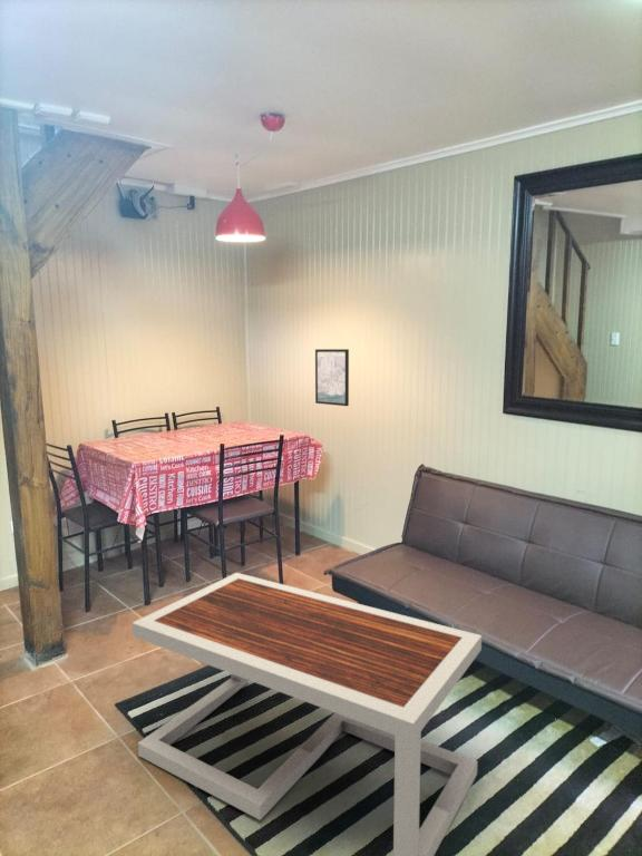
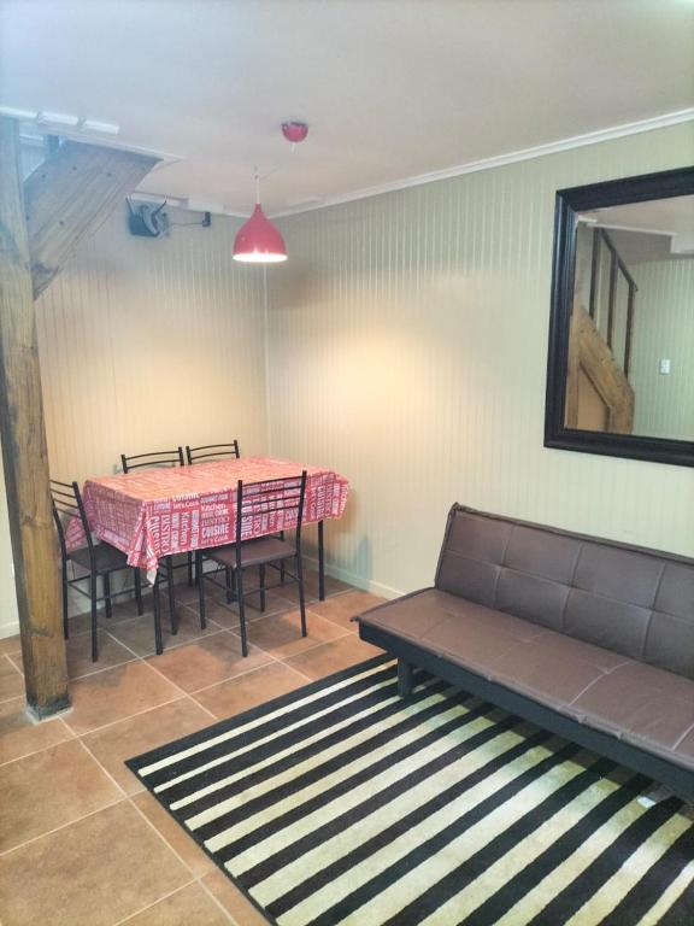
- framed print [314,348,350,407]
- coffee table [132,572,483,856]
